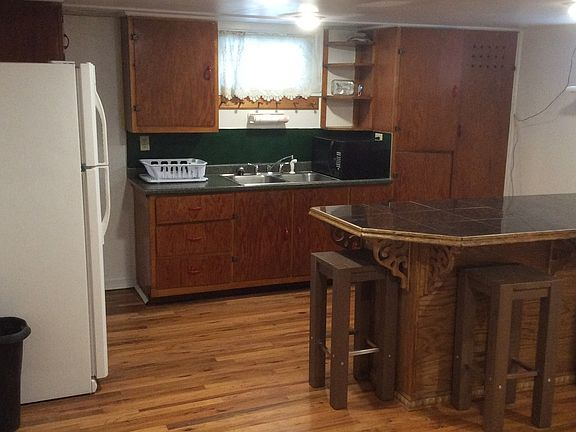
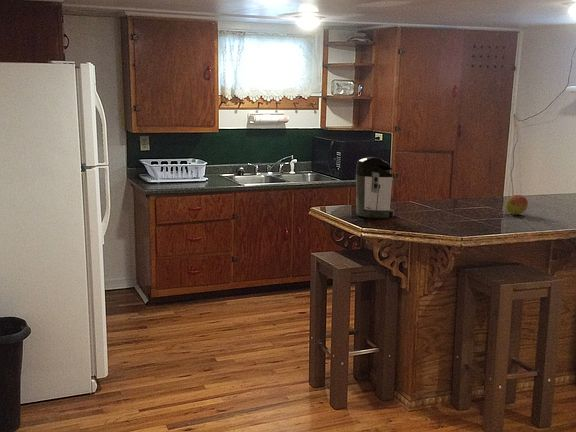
+ coffee maker [355,156,395,219]
+ fruit [504,194,529,216]
